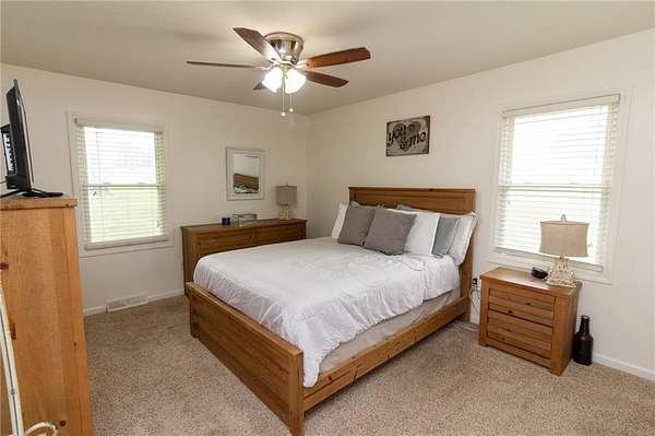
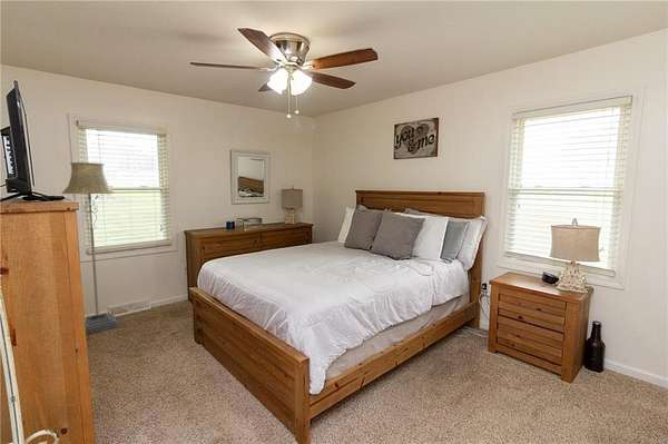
+ floor lamp [61,161,119,335]
